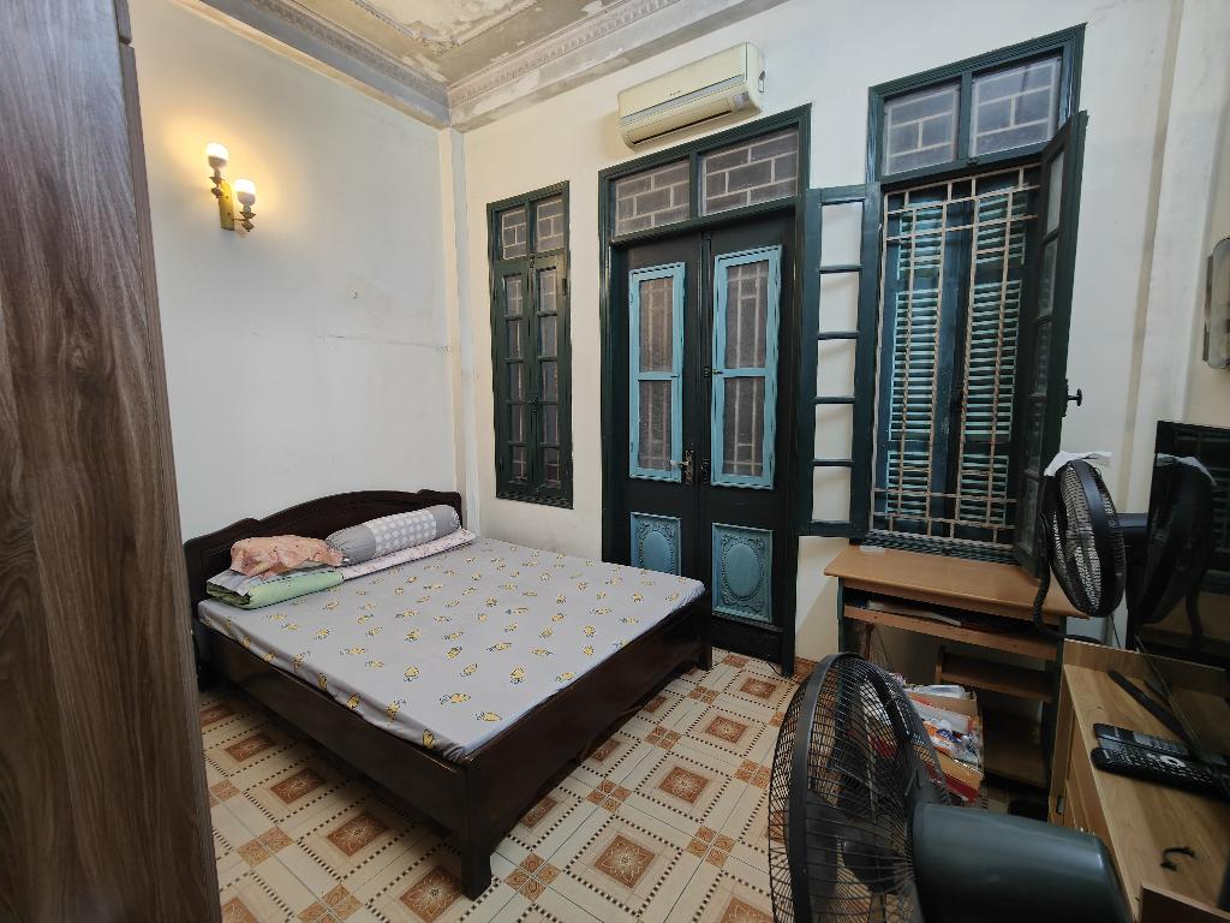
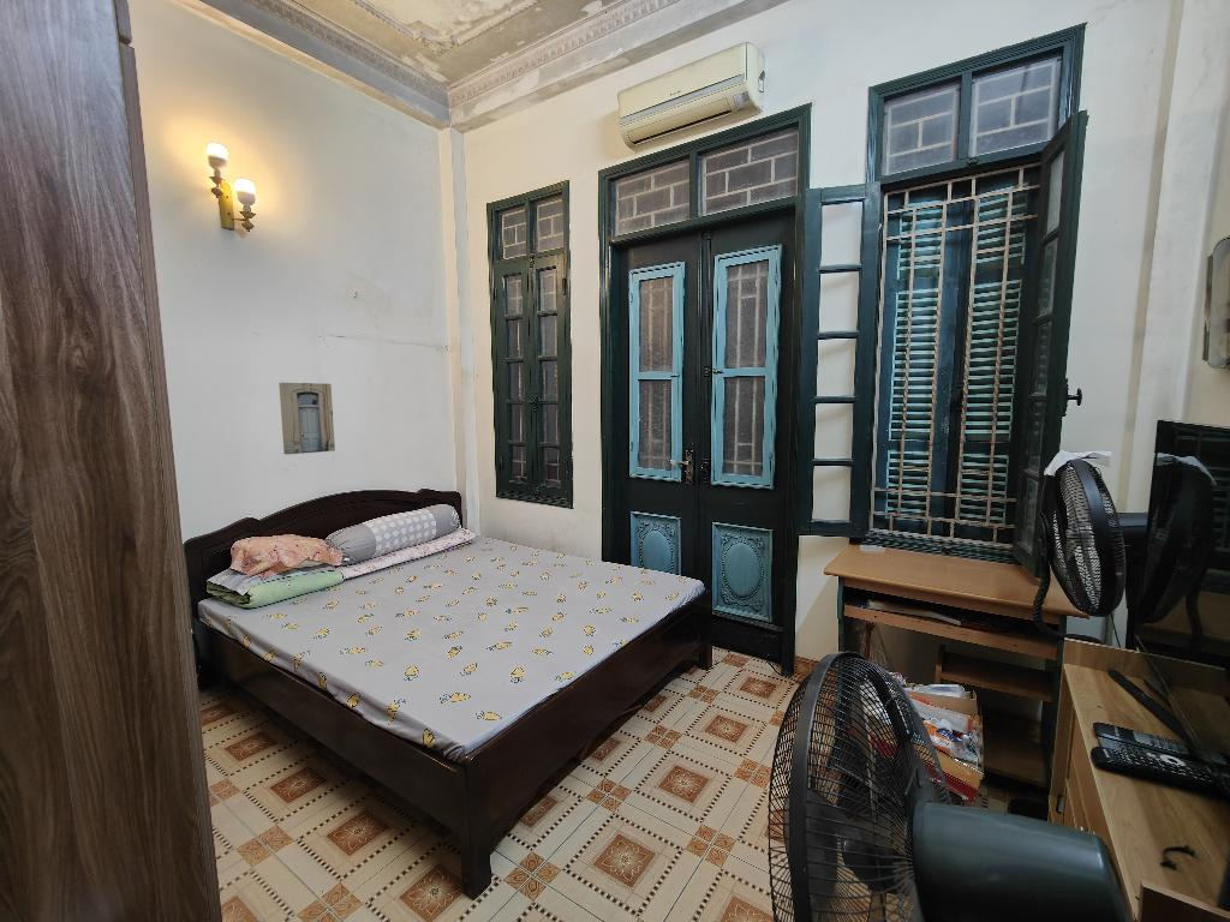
+ wall art [277,382,336,456]
